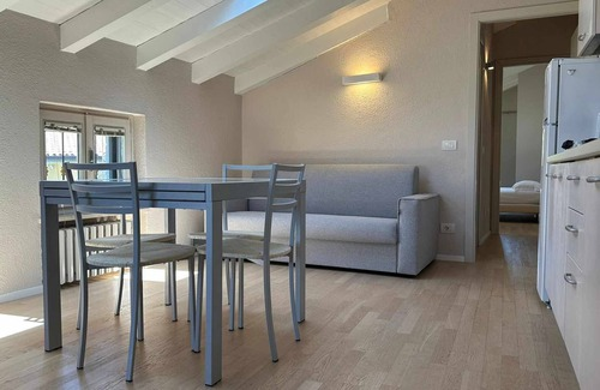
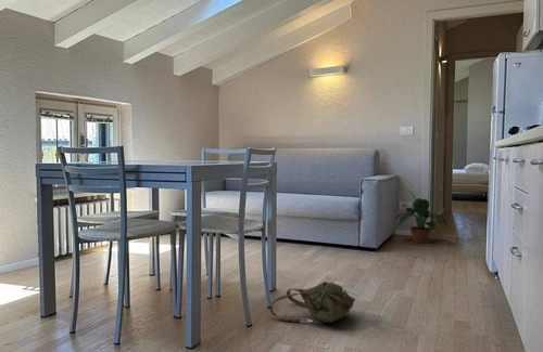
+ backpack [269,281,358,324]
+ potted plant [394,188,447,244]
